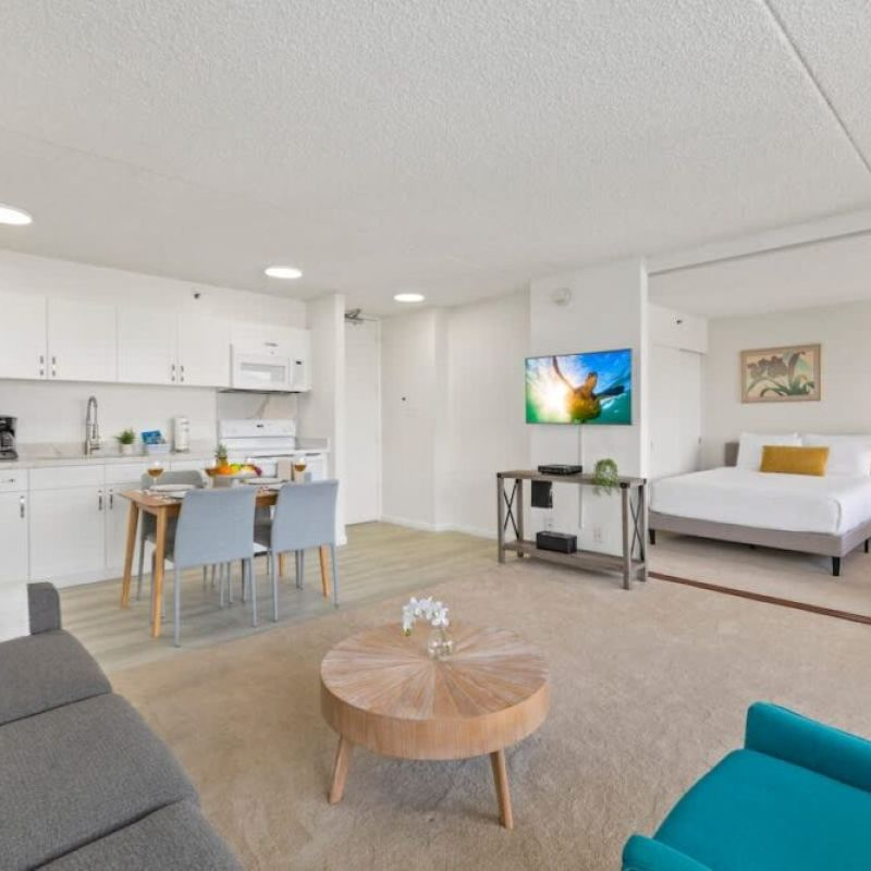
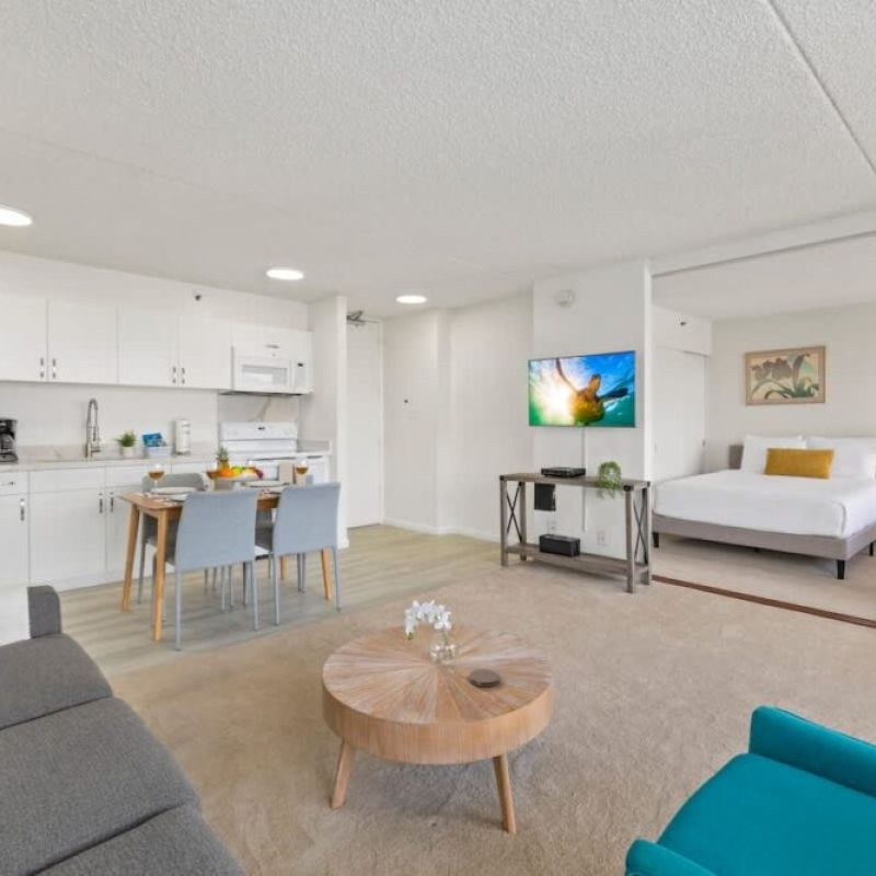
+ coaster [469,668,502,688]
